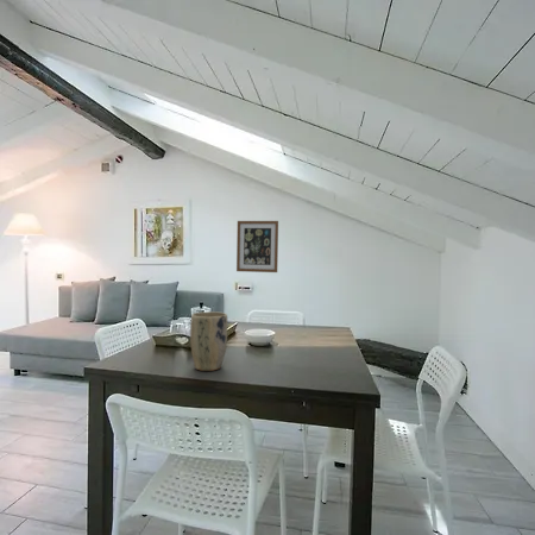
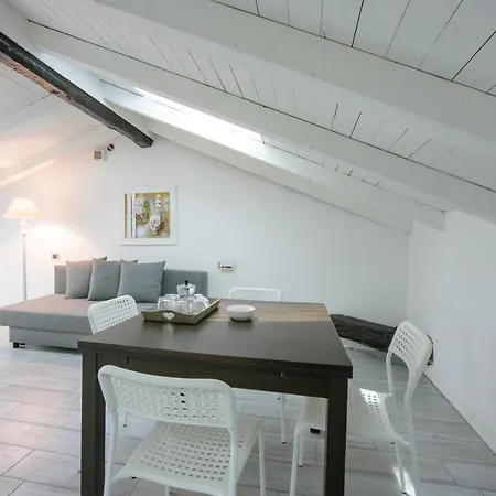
- wall art [235,220,279,273]
- plant pot [189,310,228,372]
